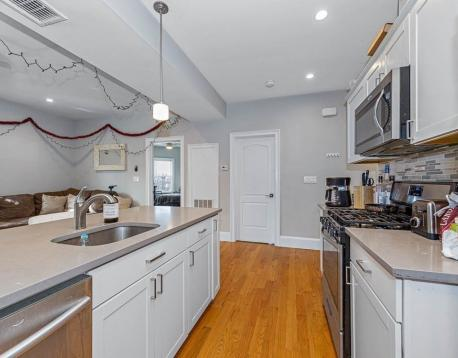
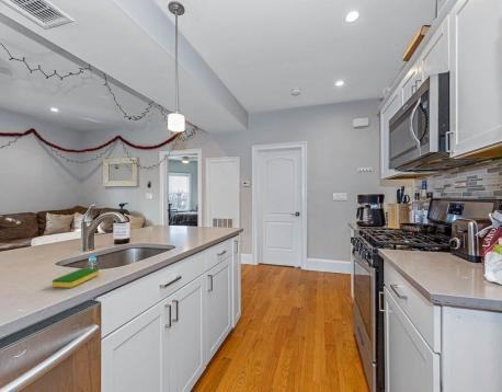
+ dish sponge [52,267,100,289]
